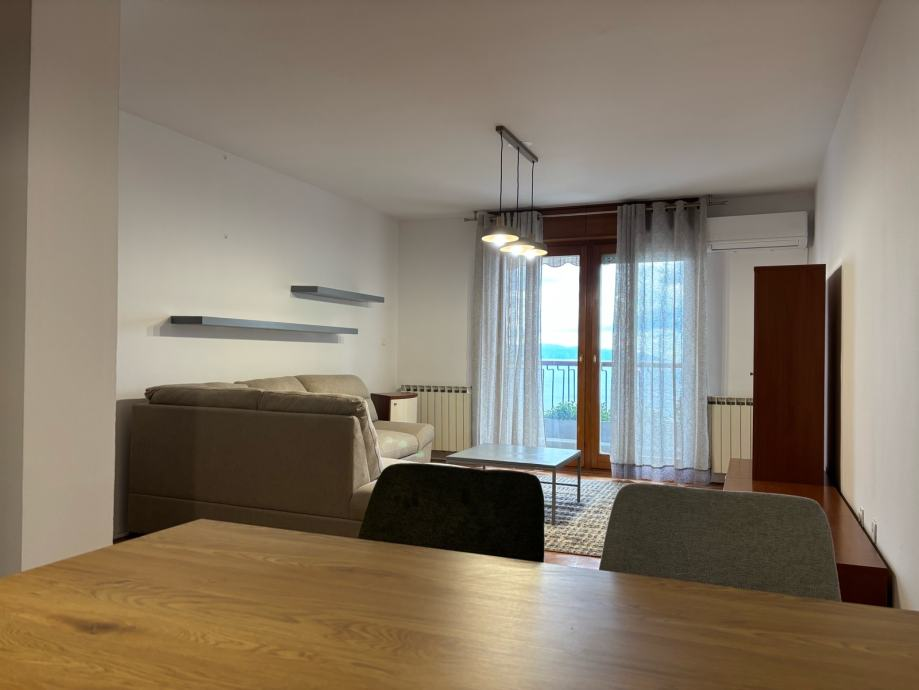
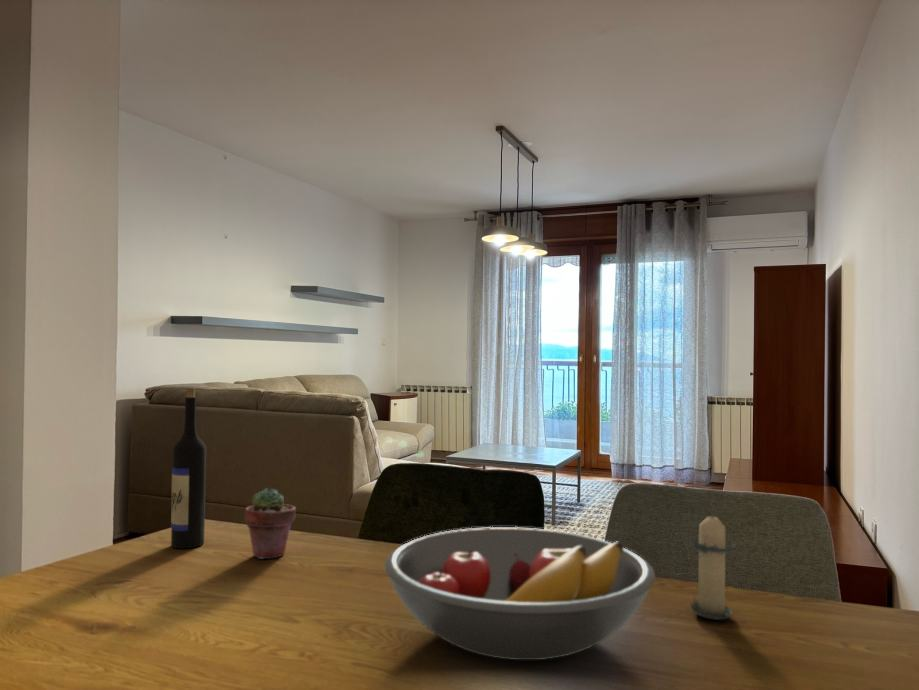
+ fruit bowl [383,526,656,661]
+ candle [689,508,737,621]
+ potted succulent [244,487,297,560]
+ wine bottle [170,387,207,549]
